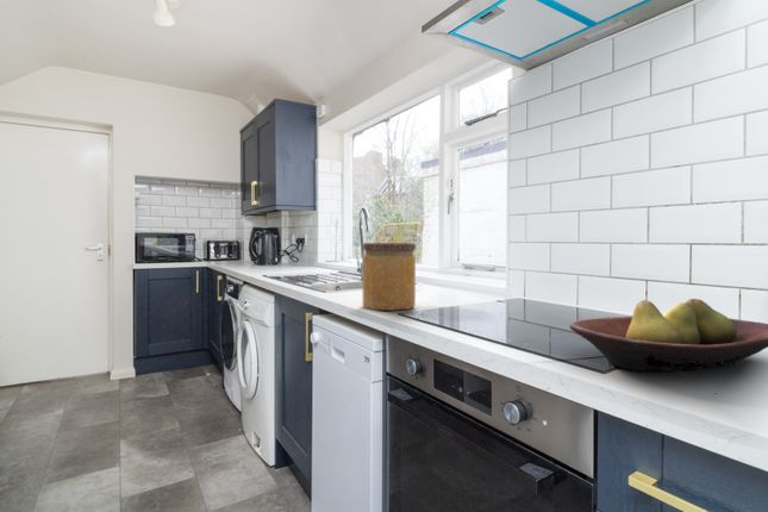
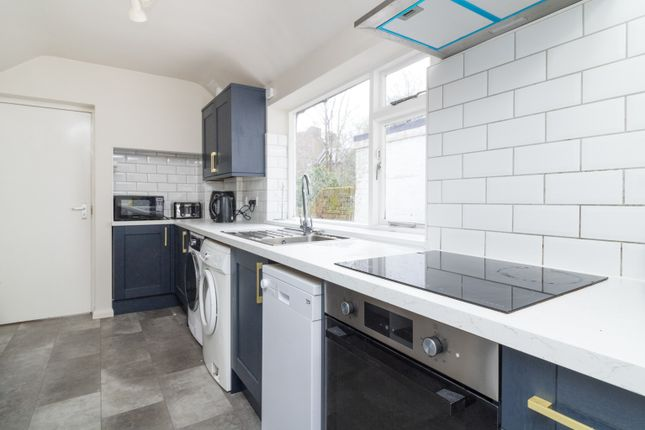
- jar [362,242,417,312]
- fruit bowl [569,298,768,373]
